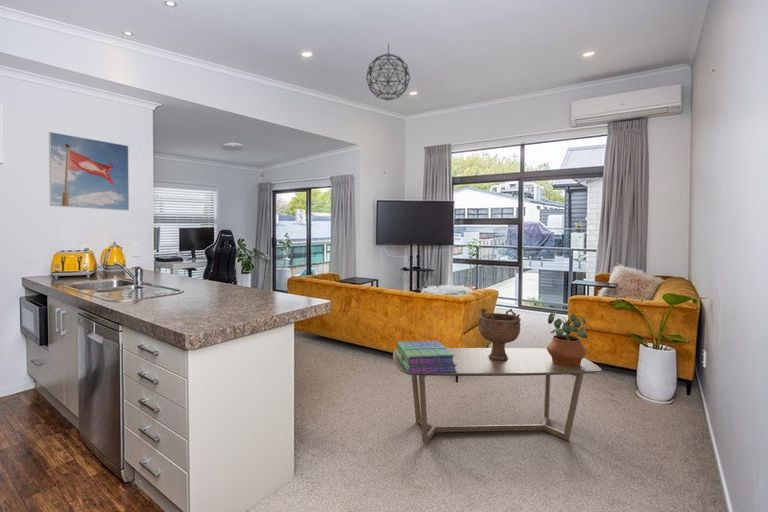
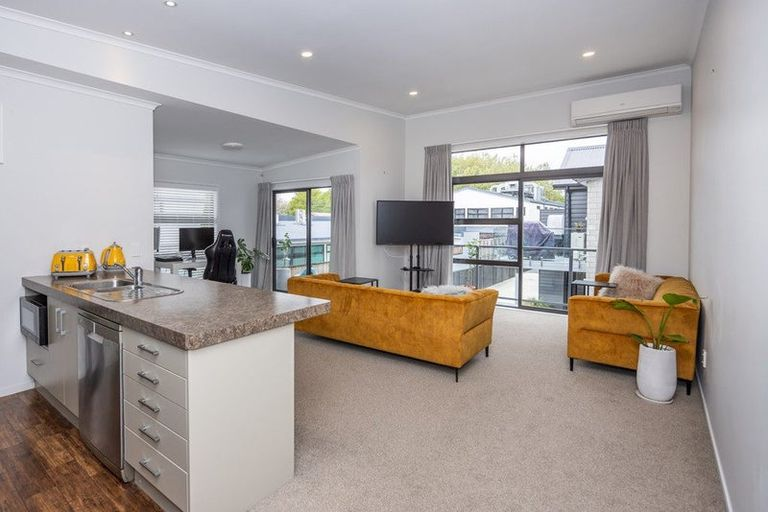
- stack of books [394,340,457,374]
- decorative bowl [478,307,522,360]
- potted plant [546,311,588,366]
- pendant light [365,42,411,101]
- coffee table [392,347,602,444]
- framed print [48,131,130,212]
